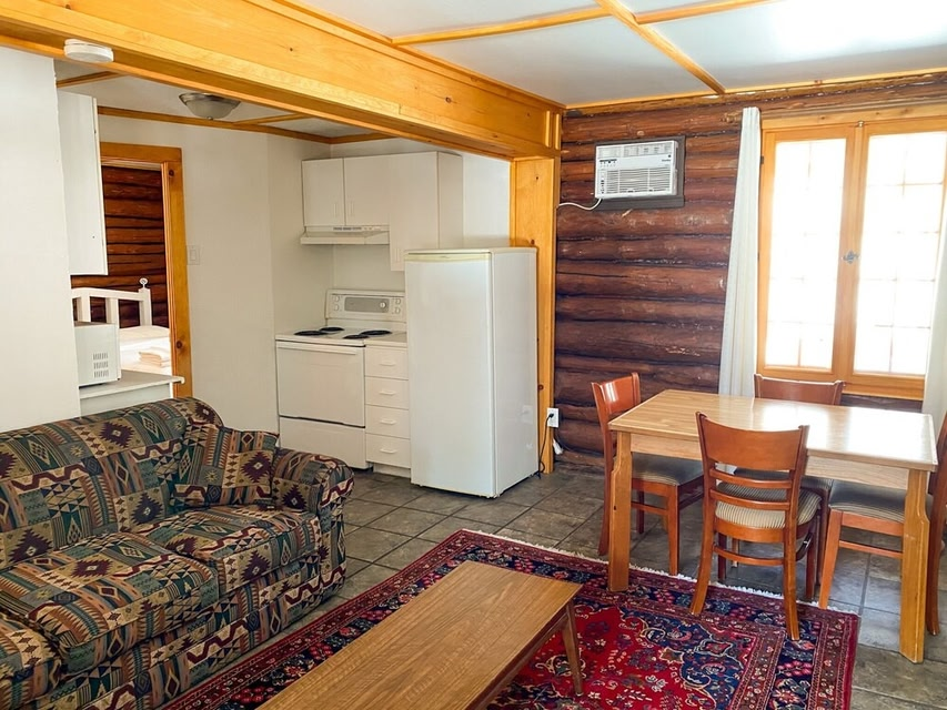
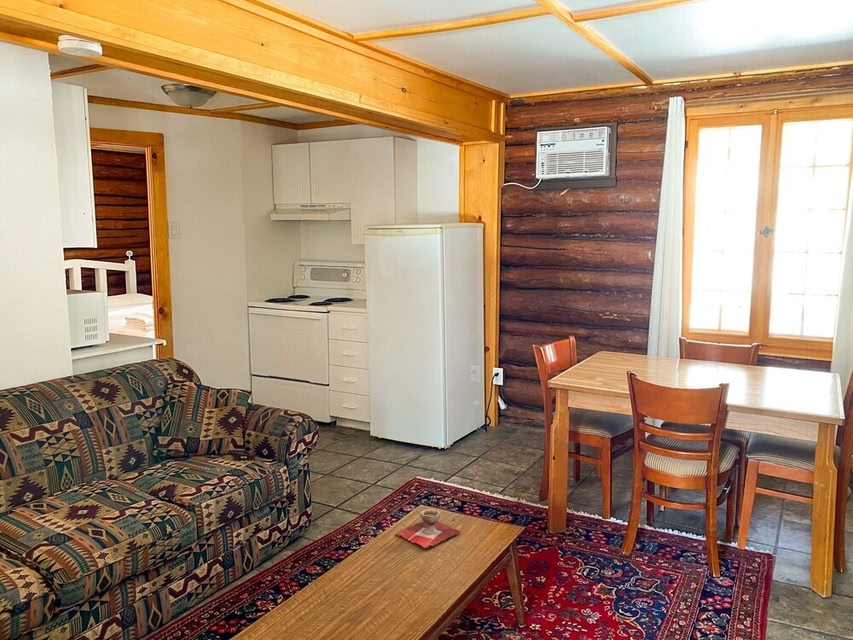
+ decorative bowl [395,509,462,549]
